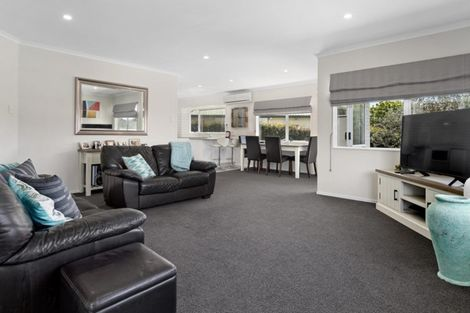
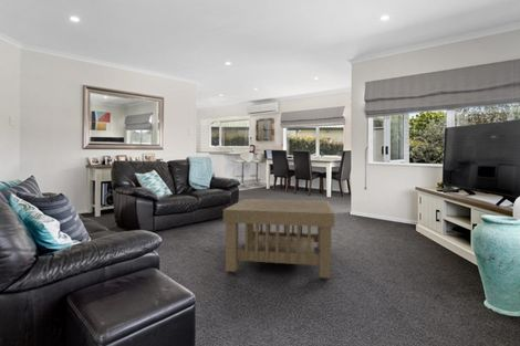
+ coffee table [222,198,335,280]
